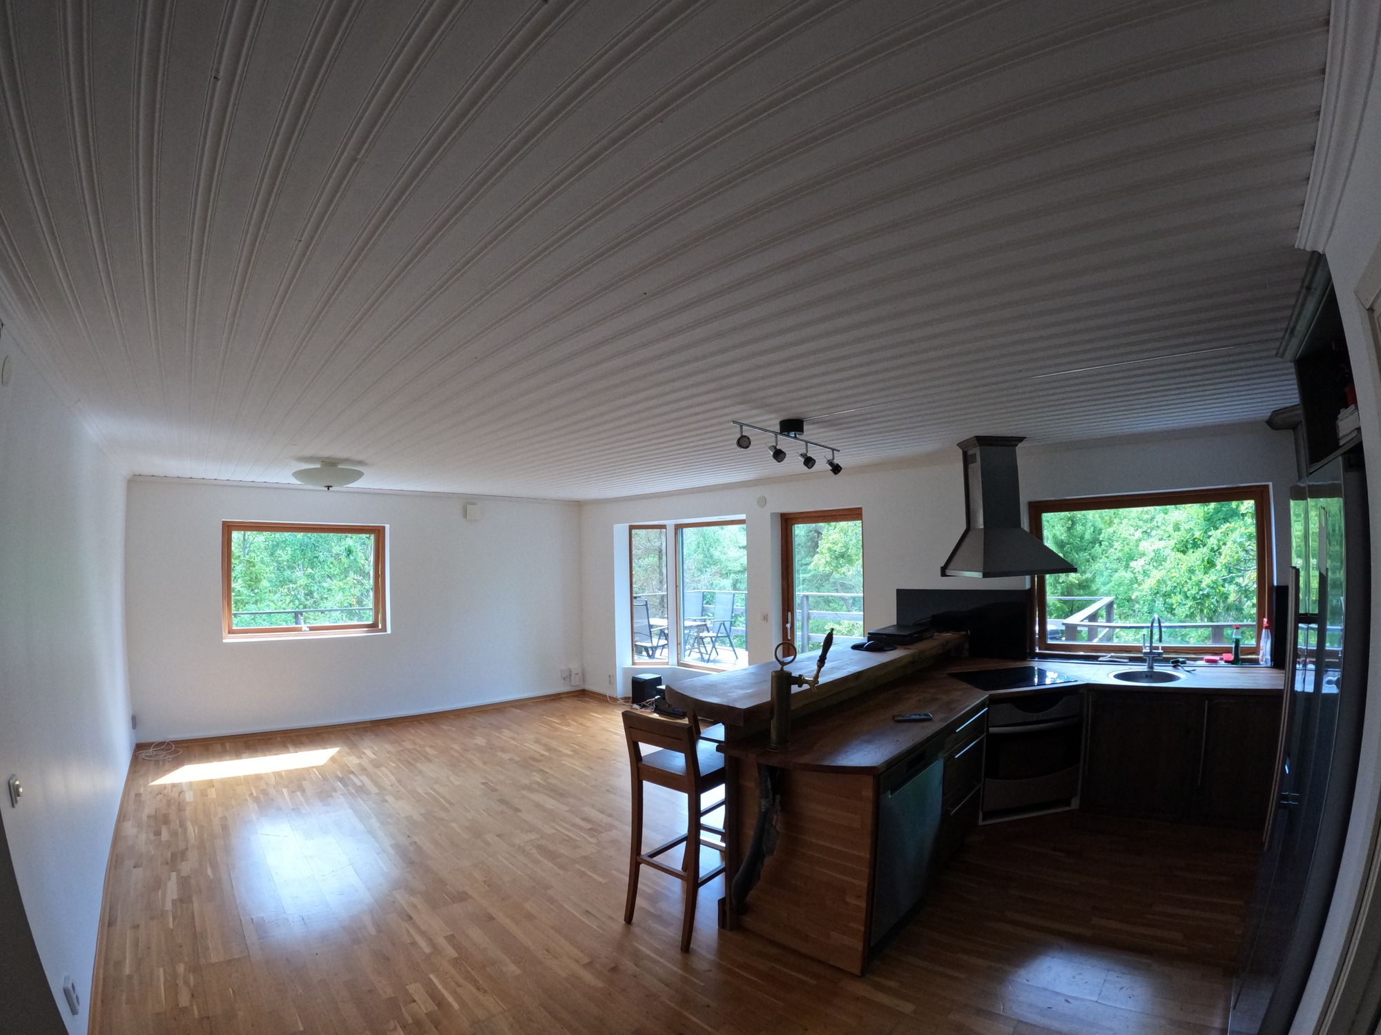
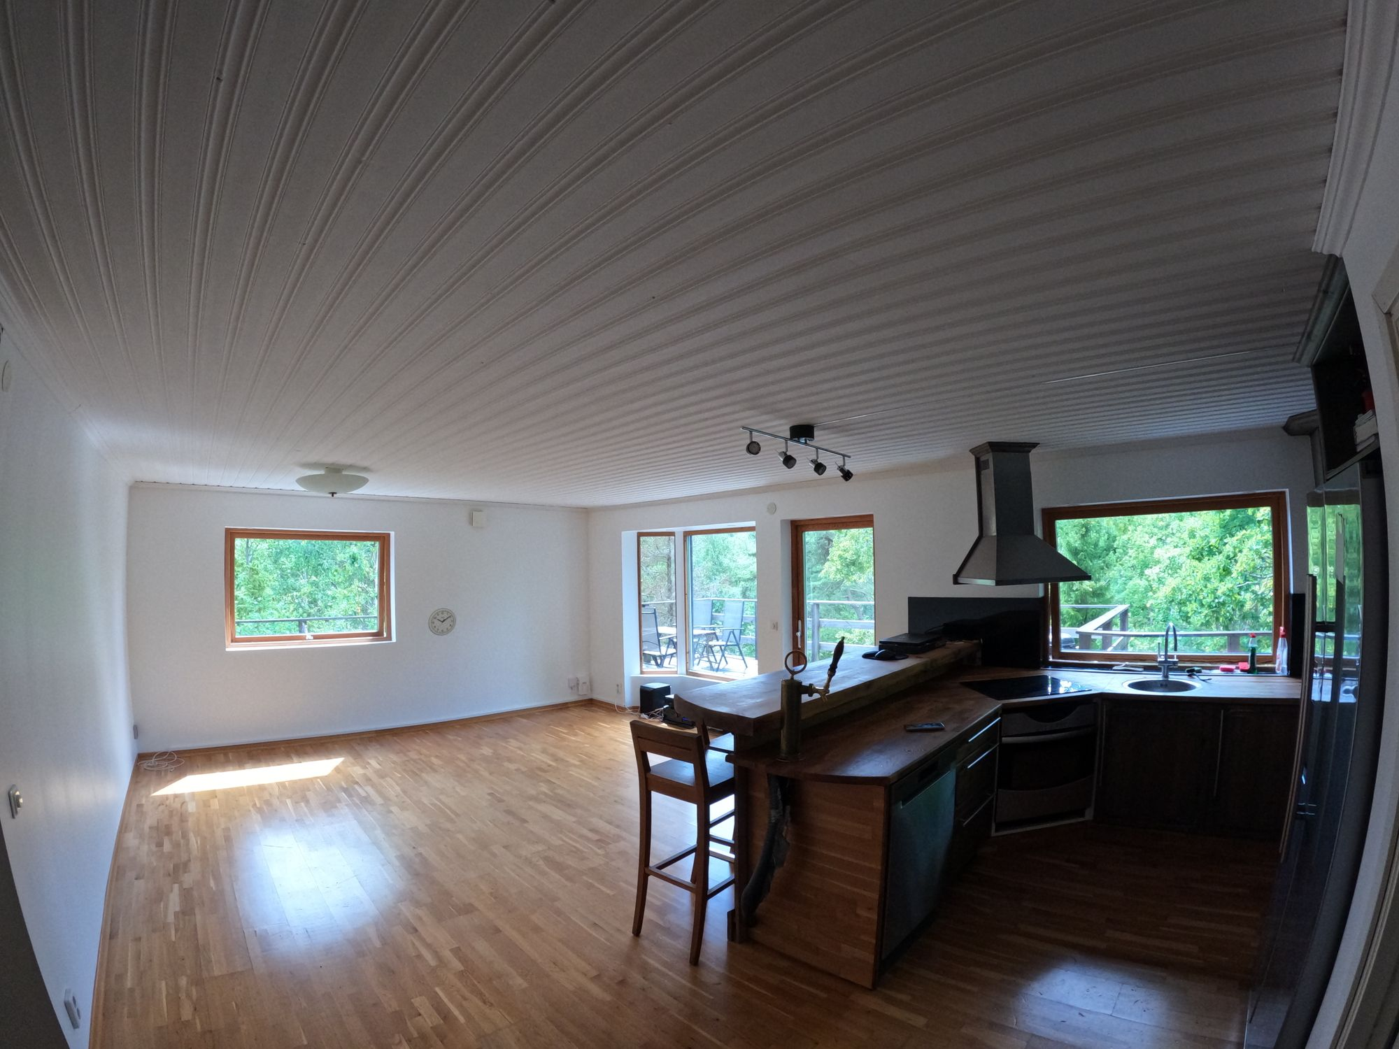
+ wall clock [427,608,457,637]
